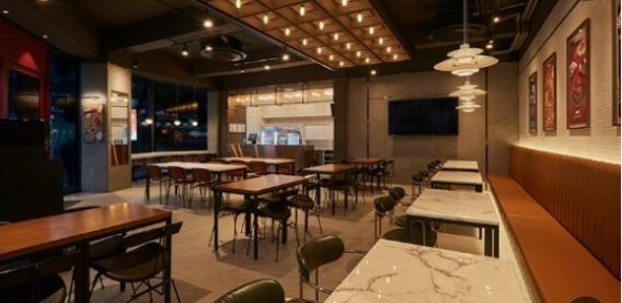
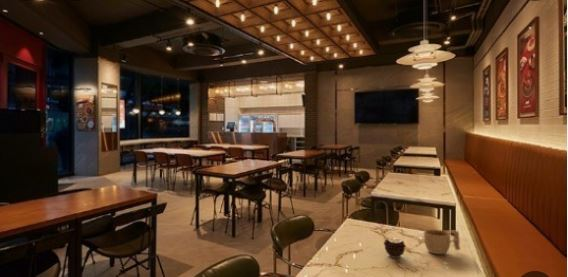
+ cup [423,229,461,255]
+ candle [383,236,407,259]
